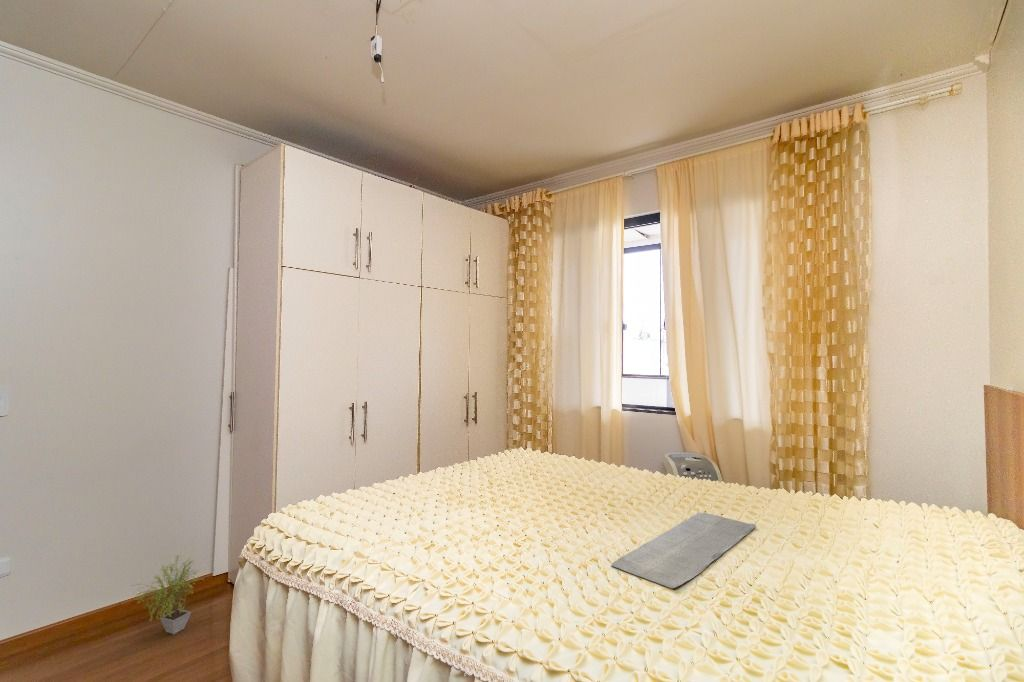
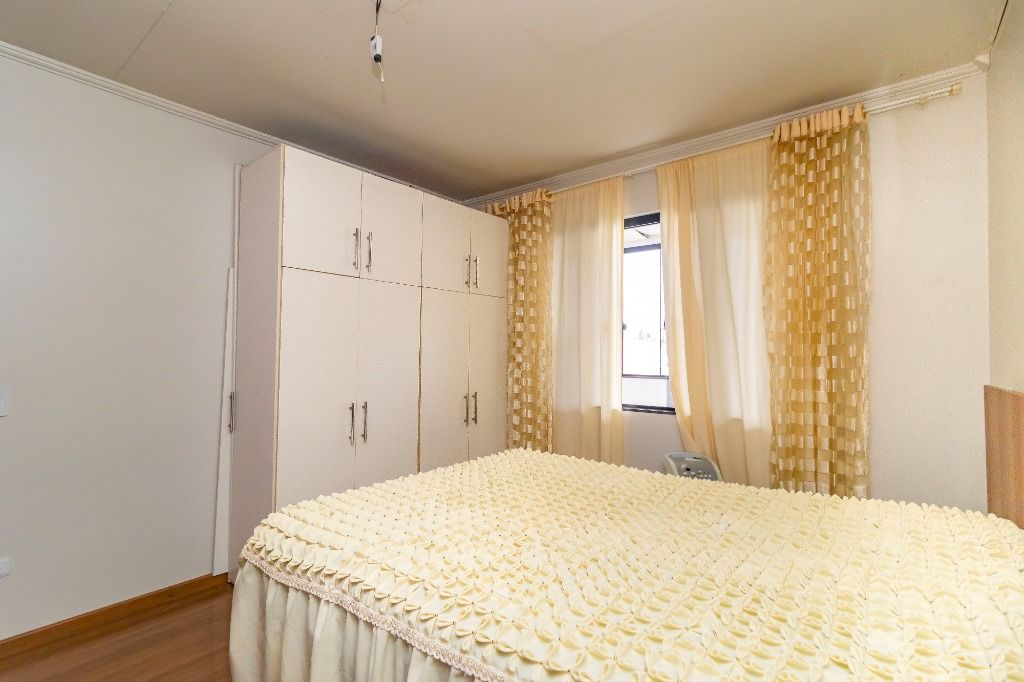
- bath mat [611,512,757,589]
- potted plant [130,555,205,635]
